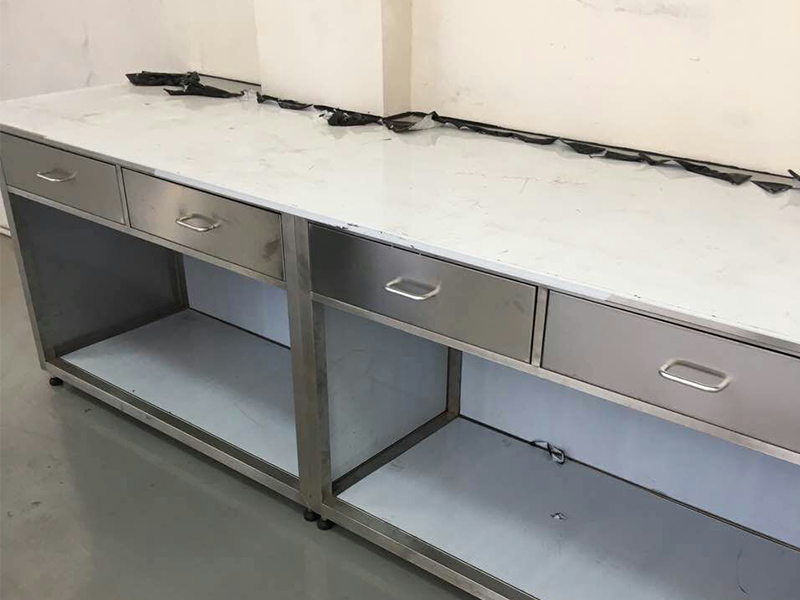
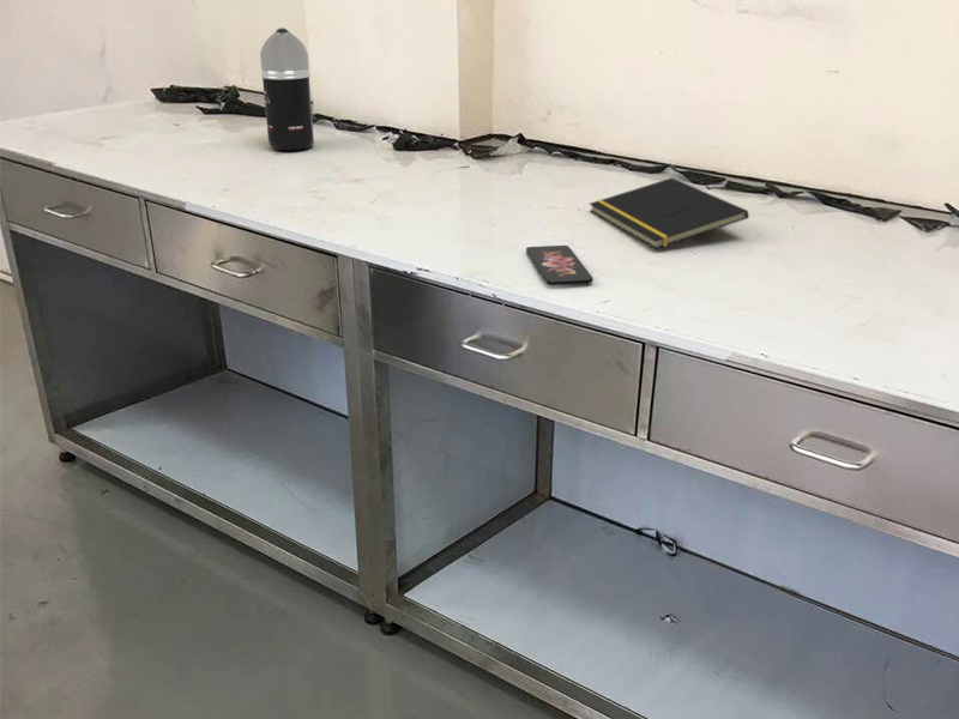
+ notepad [589,176,749,249]
+ smartphone [525,244,595,286]
+ spray bottle [259,26,315,151]
